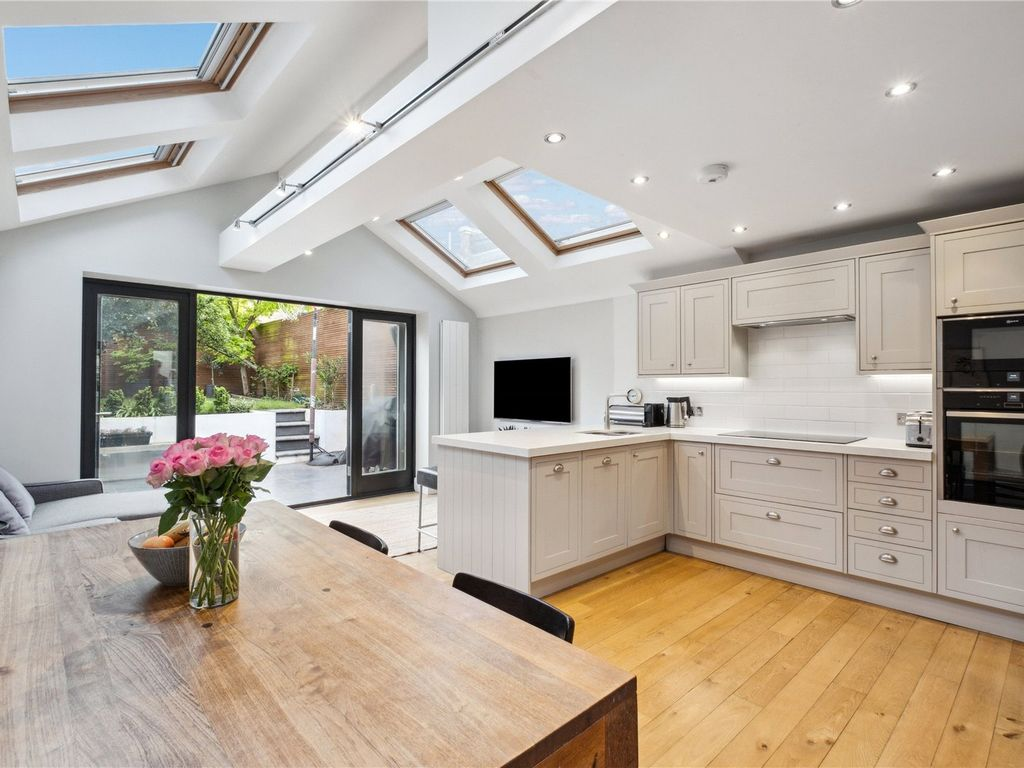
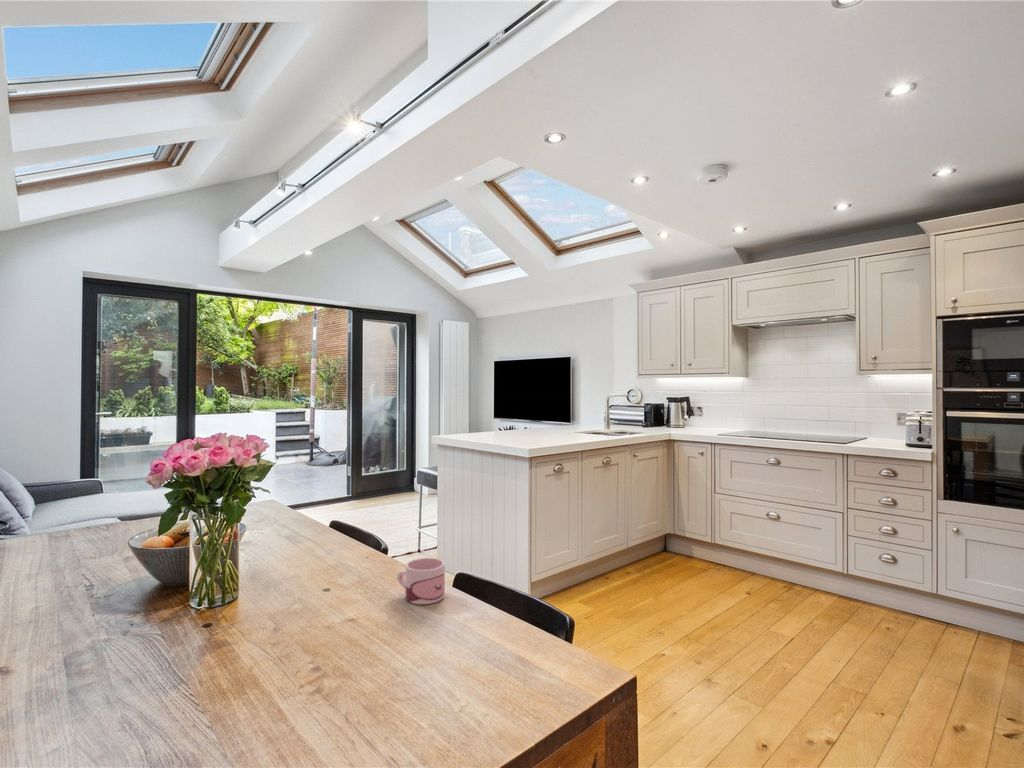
+ mug [396,557,446,605]
